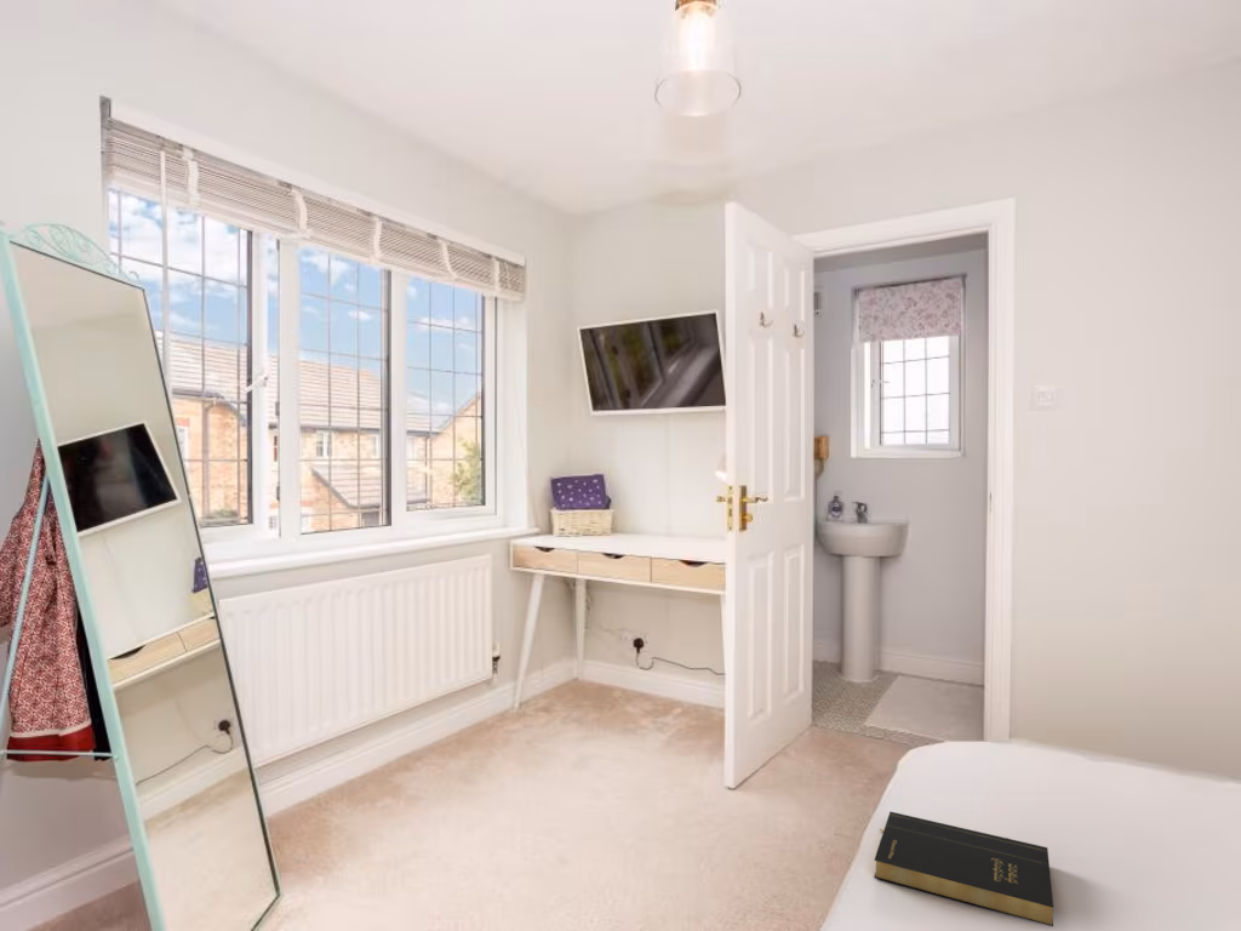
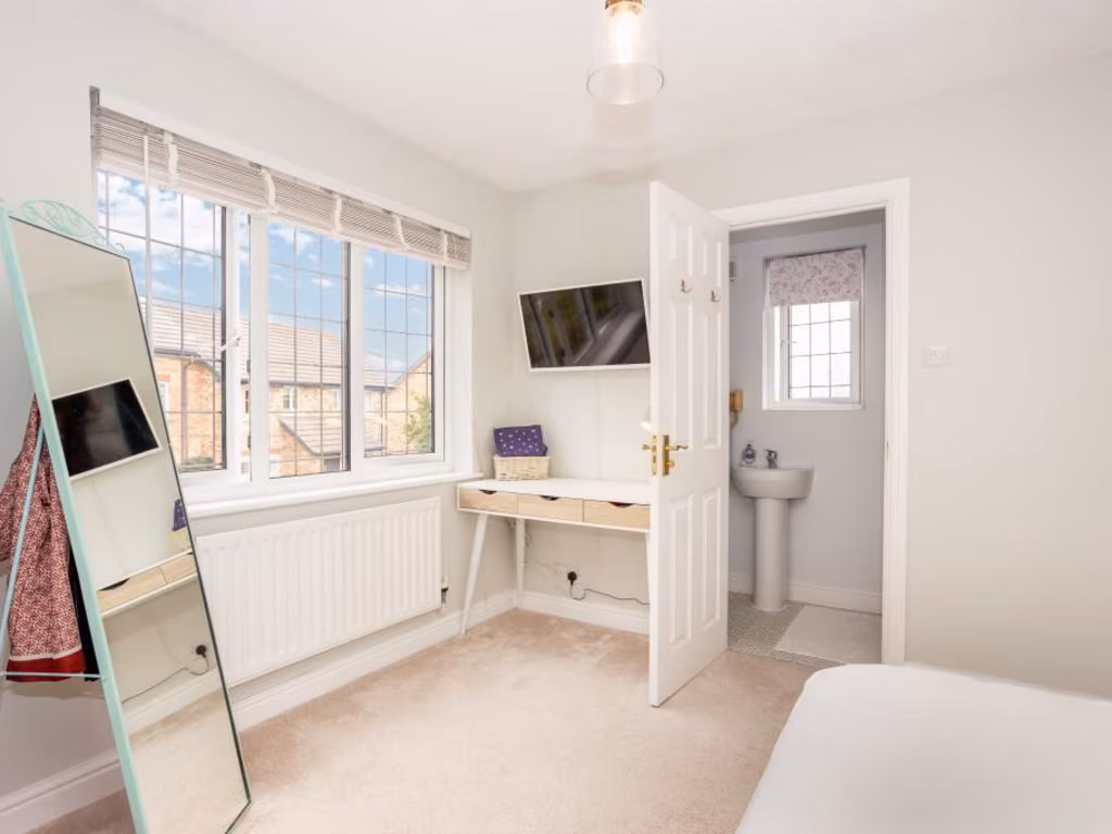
- book [873,810,1054,927]
